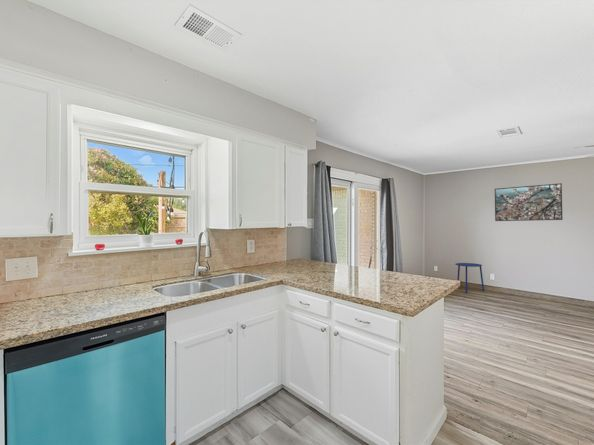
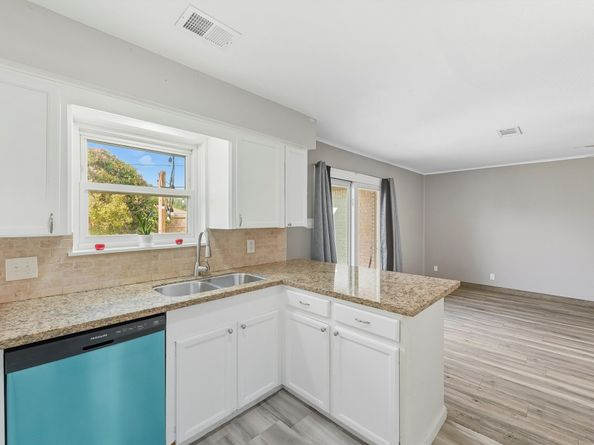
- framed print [494,182,564,222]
- side table [454,262,485,294]
